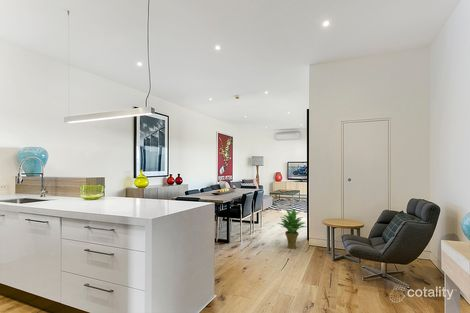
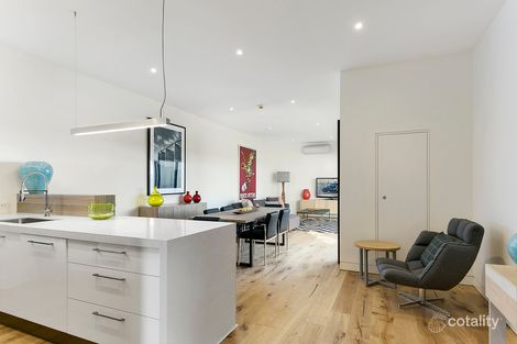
- potted plant [277,208,307,250]
